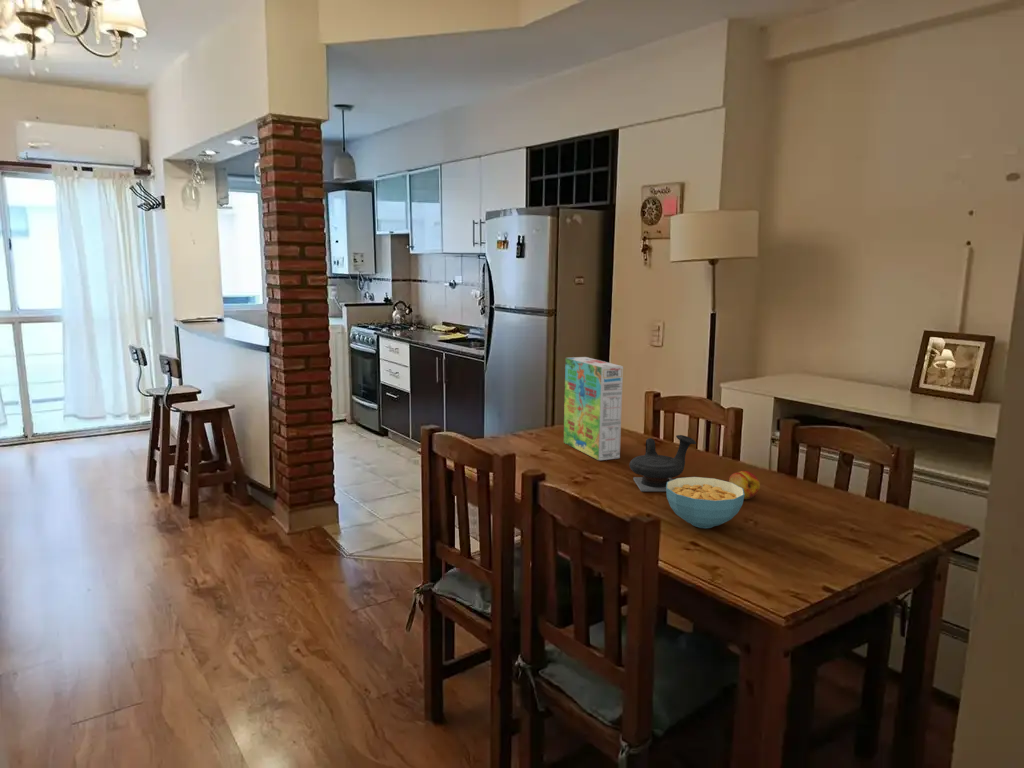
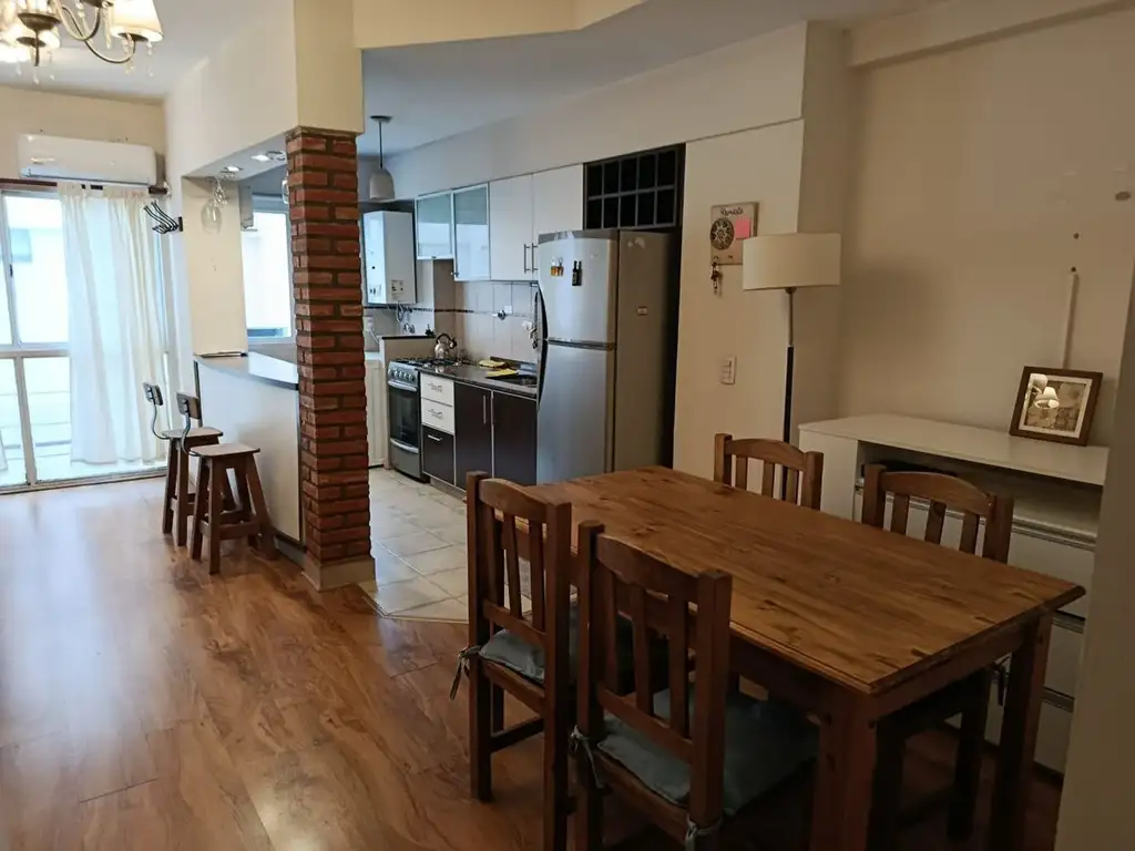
- fruit [728,470,761,500]
- cereal bowl [665,476,745,529]
- teapot [628,434,697,492]
- cereal box [563,356,624,461]
